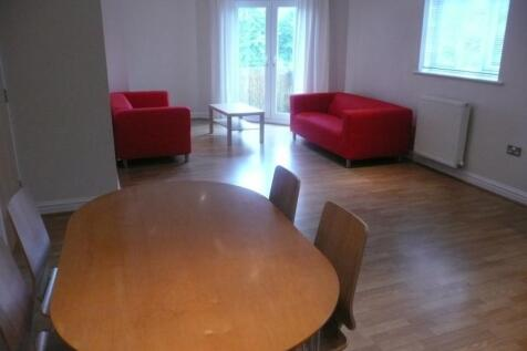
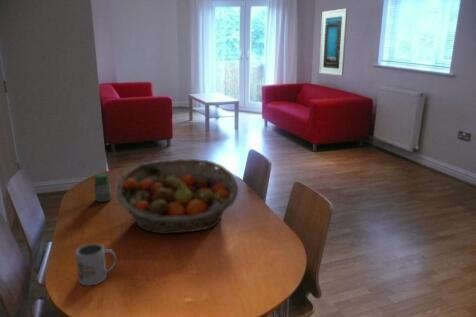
+ fruit basket [115,158,239,235]
+ jar [93,172,112,203]
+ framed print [318,8,348,77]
+ mug [74,243,117,287]
